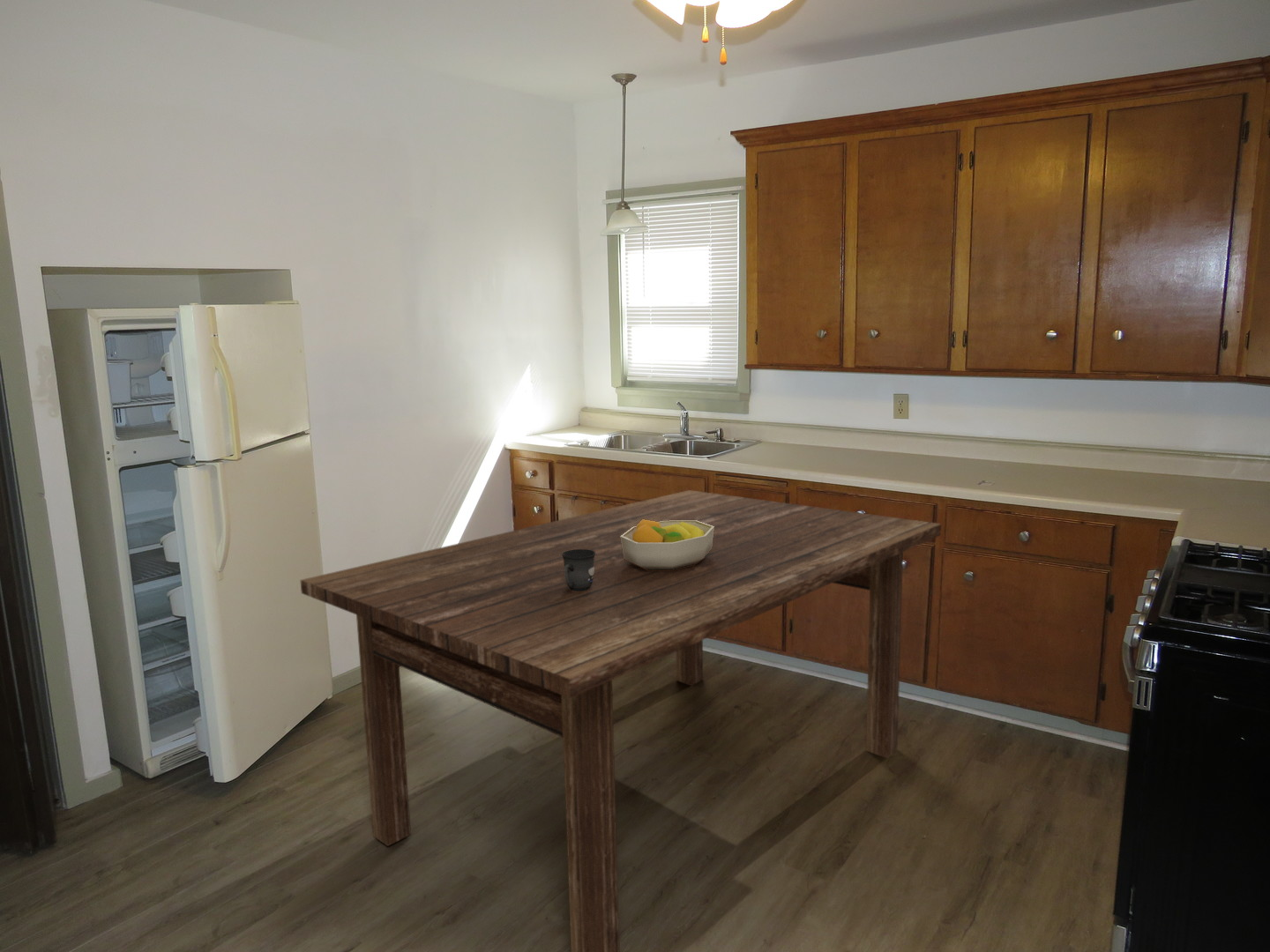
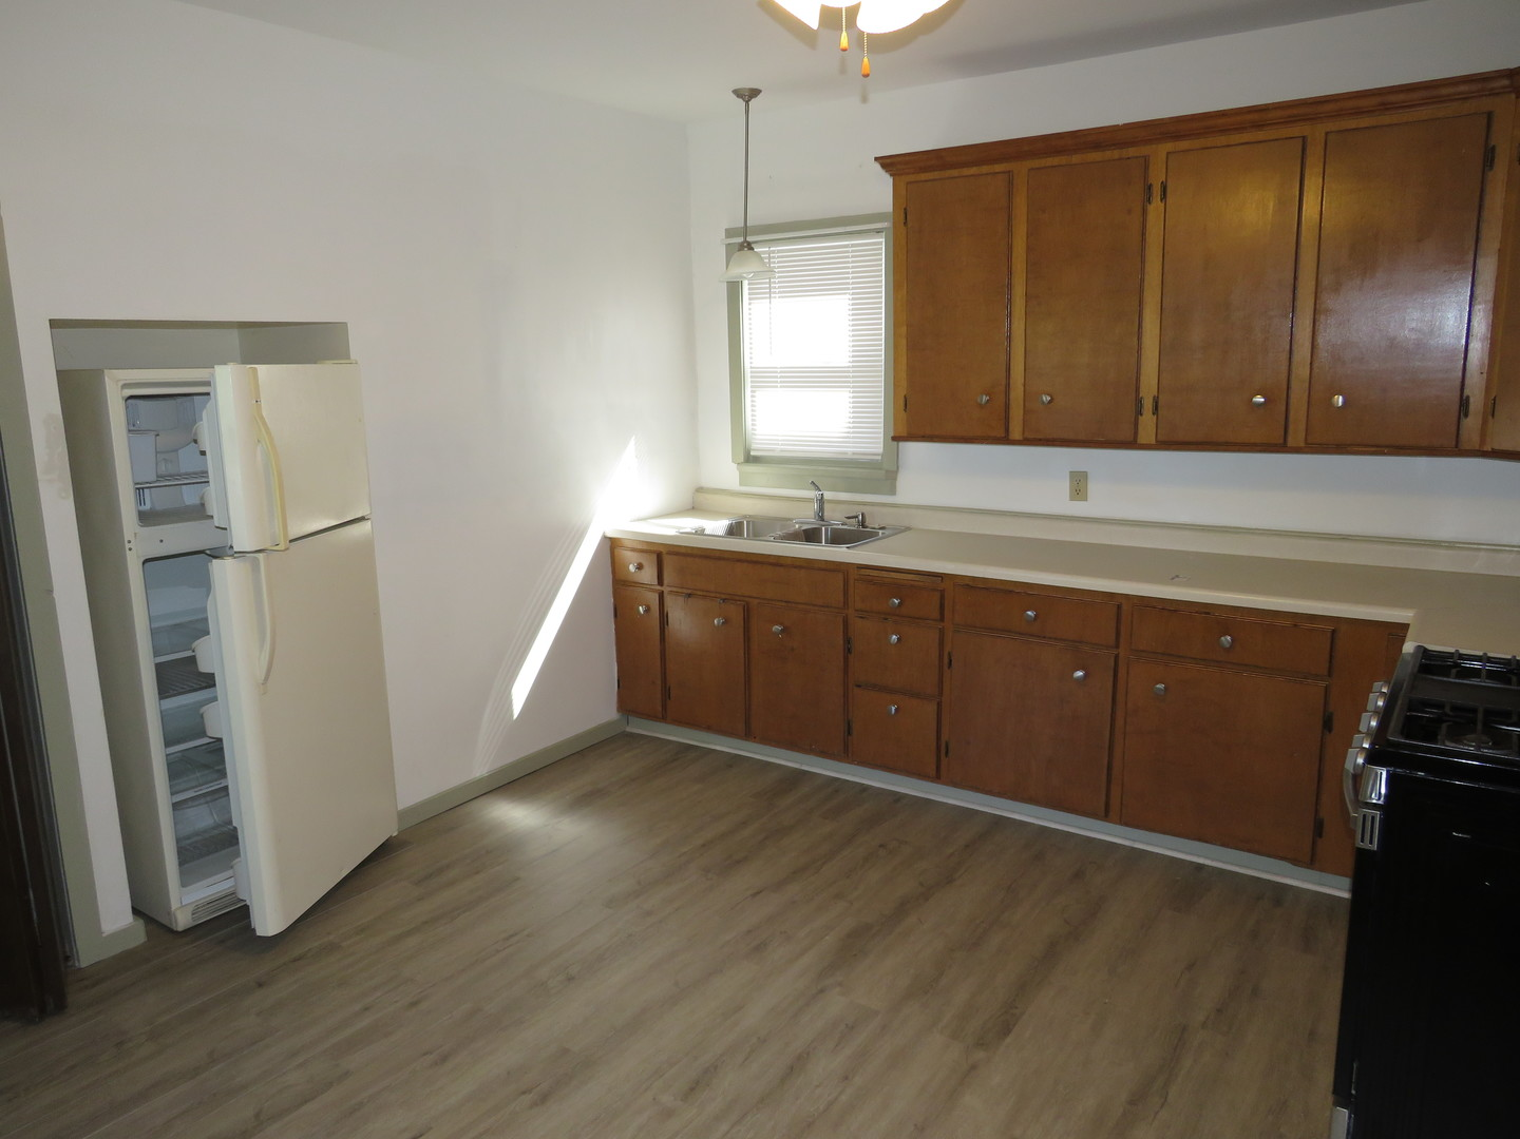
- mug [562,549,596,591]
- fruit bowl [620,519,714,570]
- dining table [300,489,942,952]
